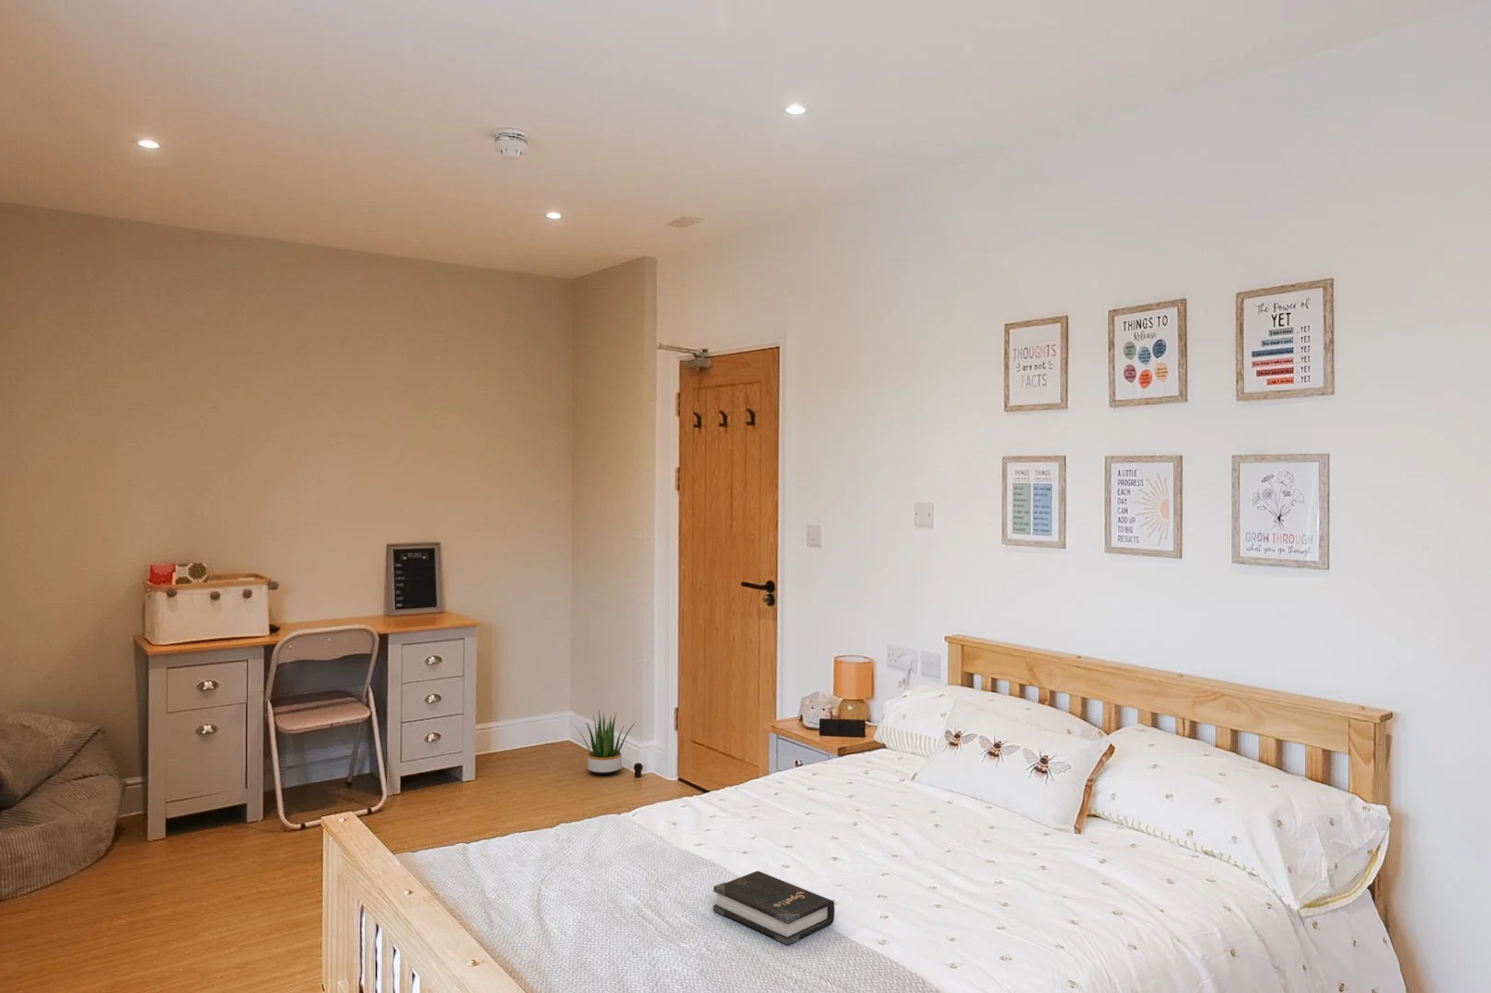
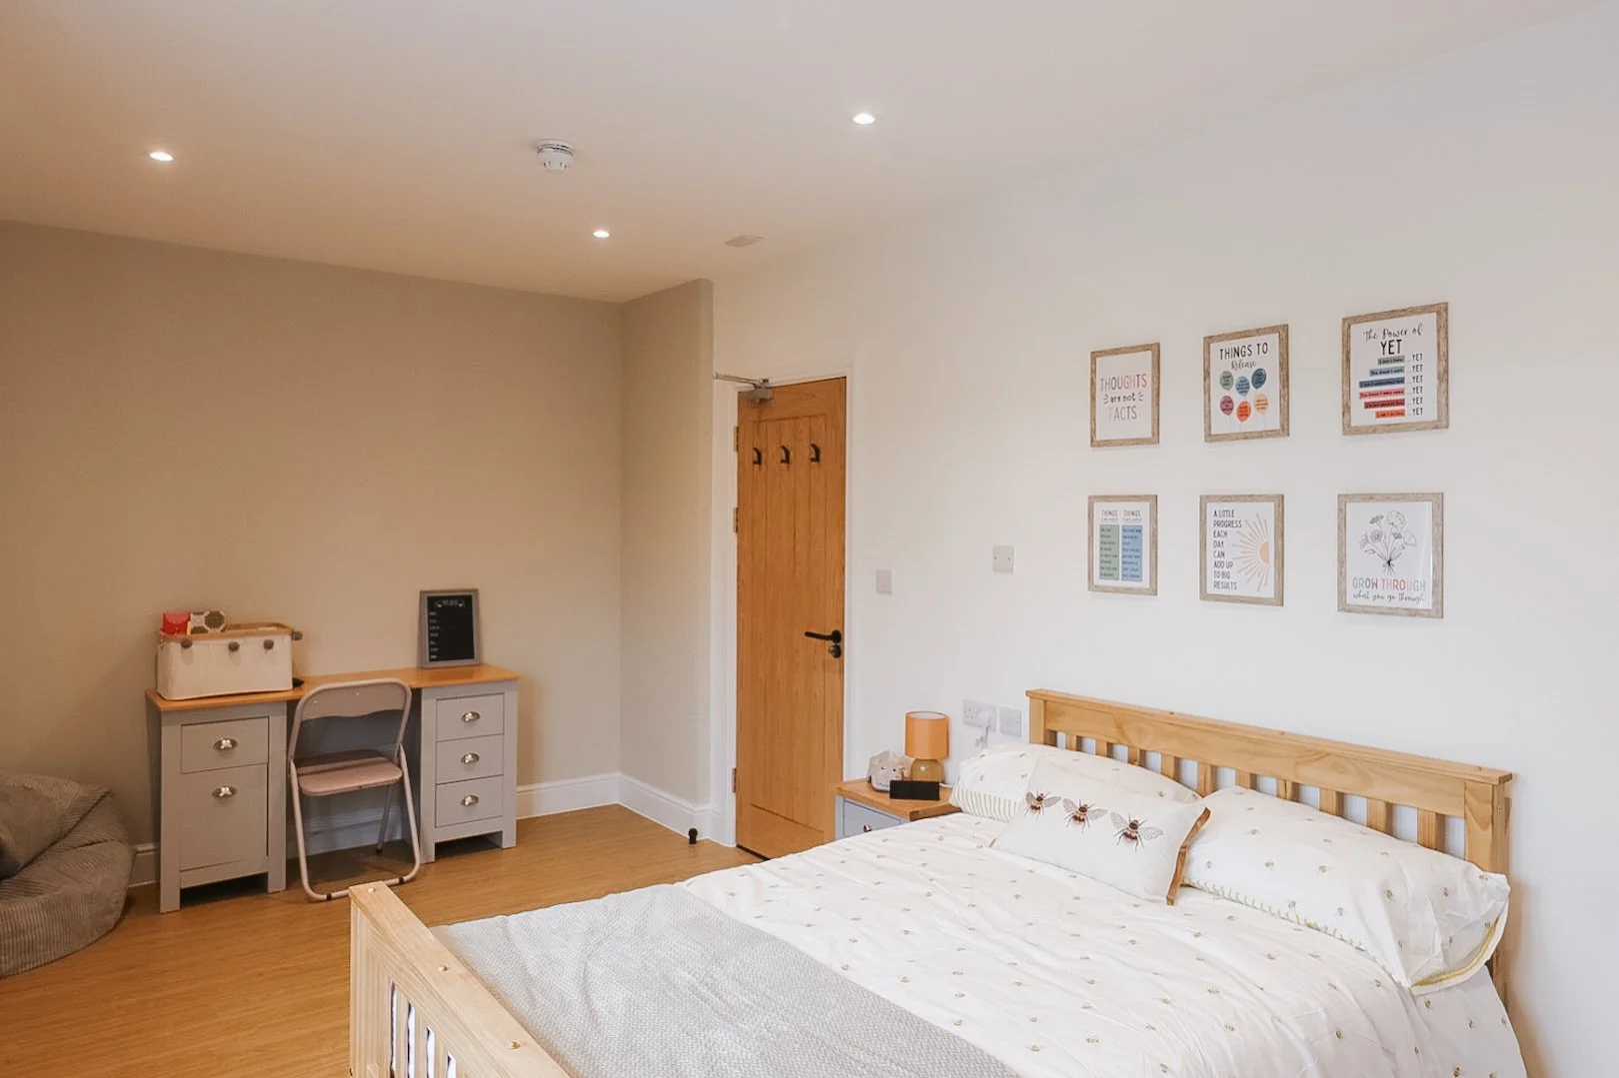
- hardback book [713,870,835,946]
- potted plant [574,709,635,776]
